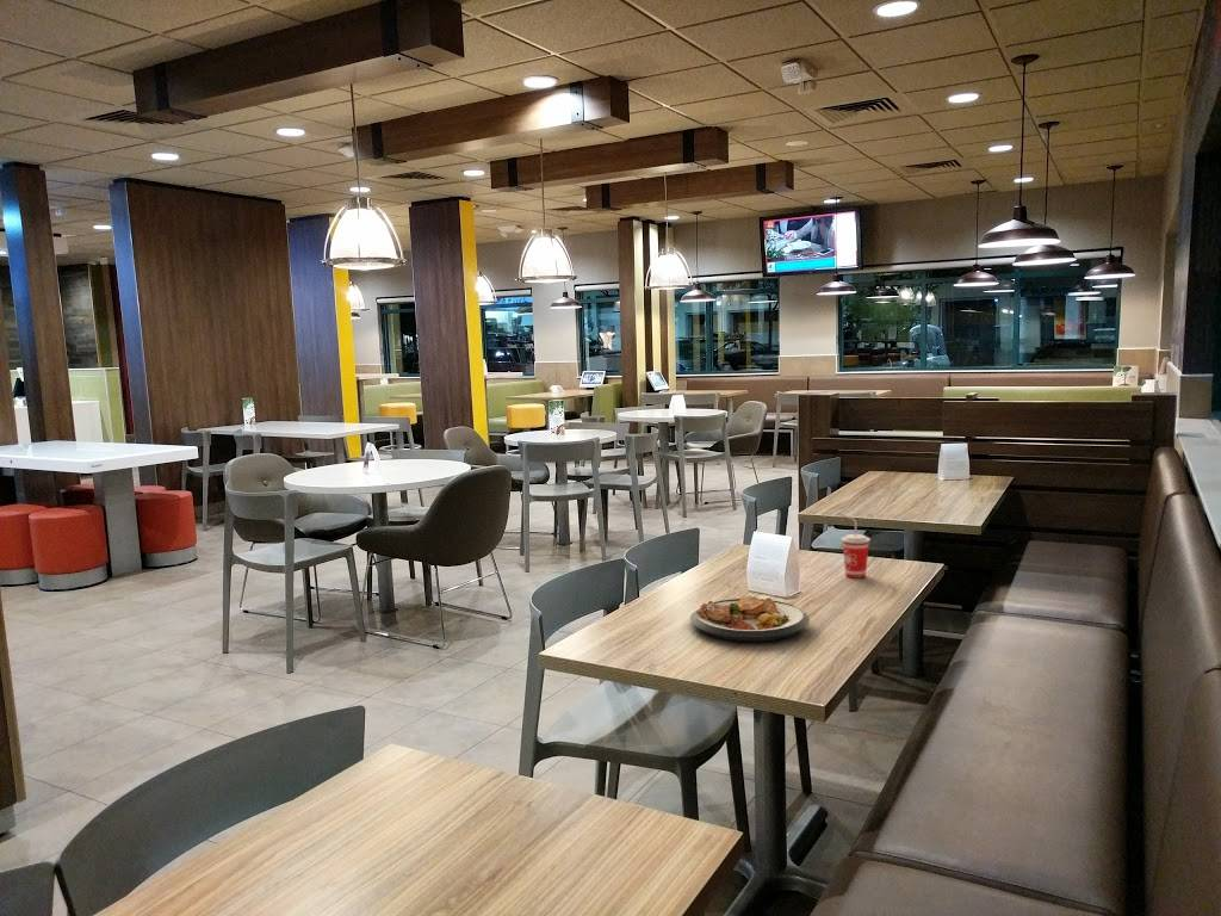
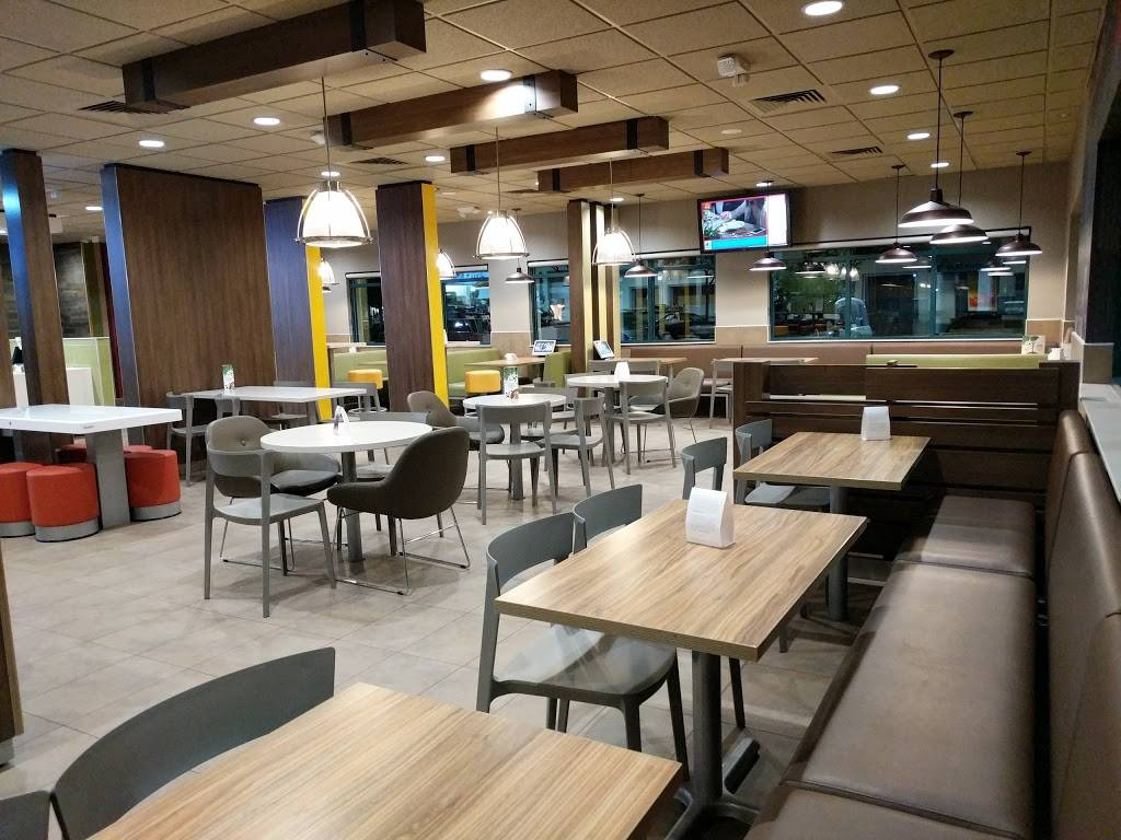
- plate [689,595,811,643]
- beverage cup [836,512,872,580]
